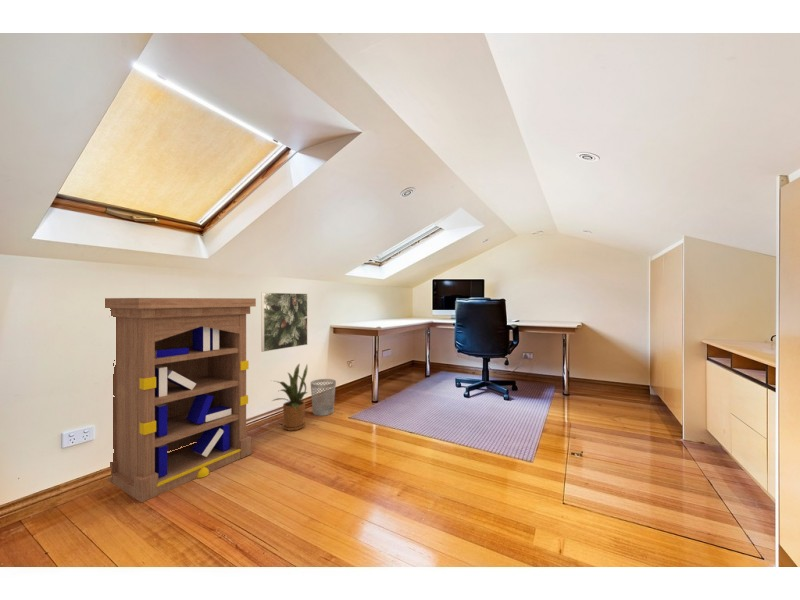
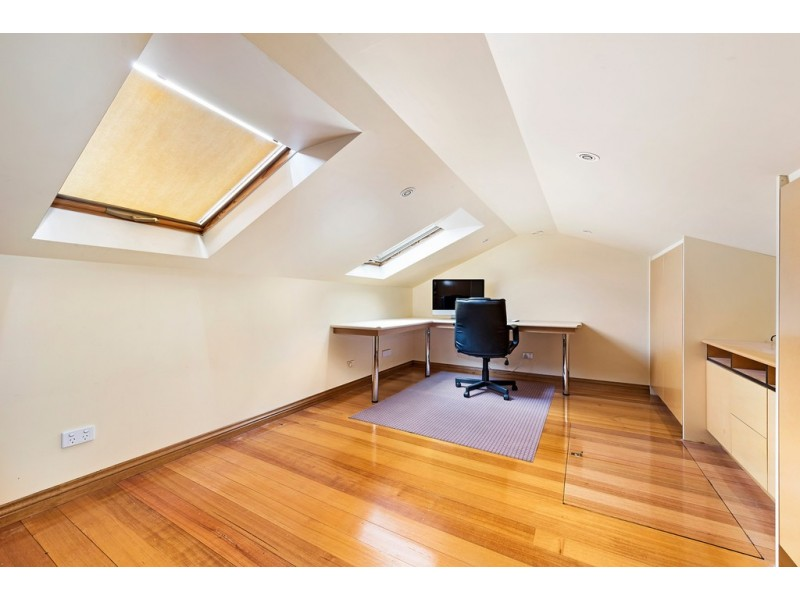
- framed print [260,291,309,353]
- bookcase [104,297,257,504]
- house plant [268,362,309,432]
- wastebasket [310,378,337,417]
